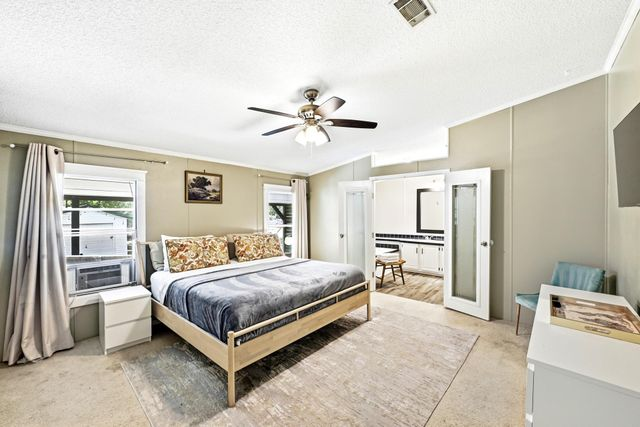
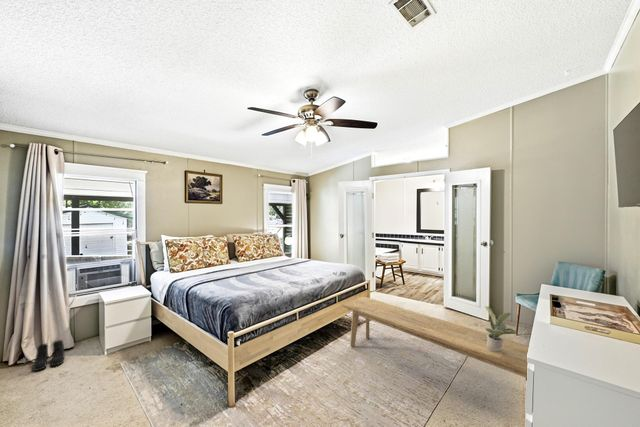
+ boots [32,339,65,372]
+ bench [341,296,530,382]
+ potted plant [484,305,518,352]
